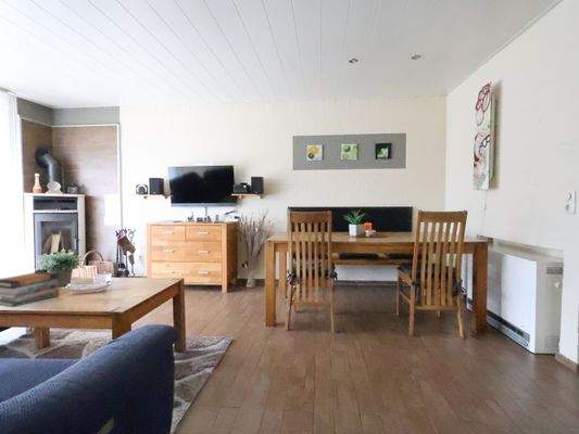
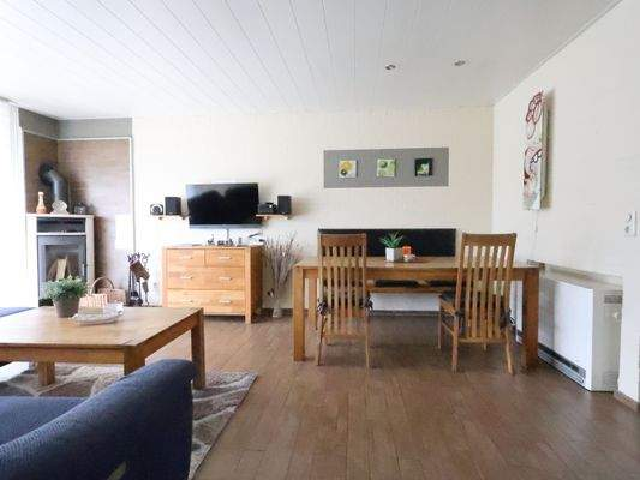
- book stack [0,270,61,308]
